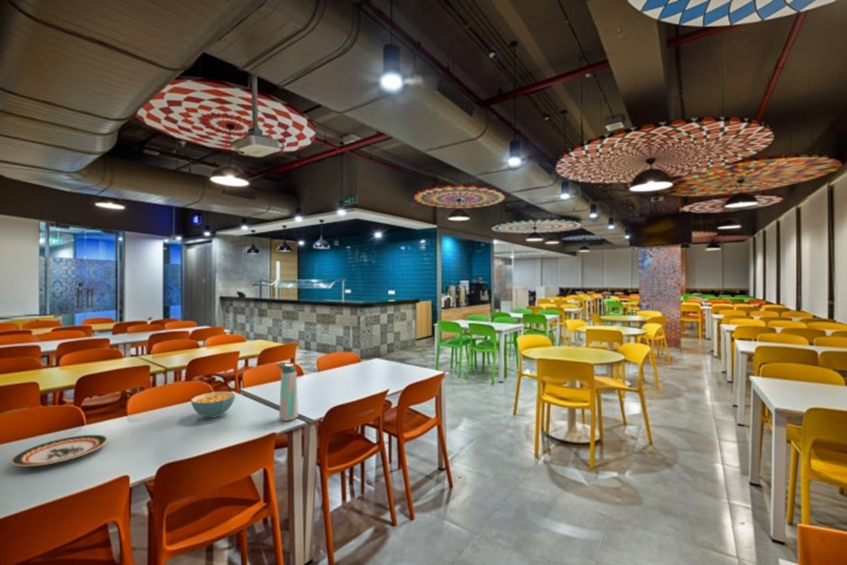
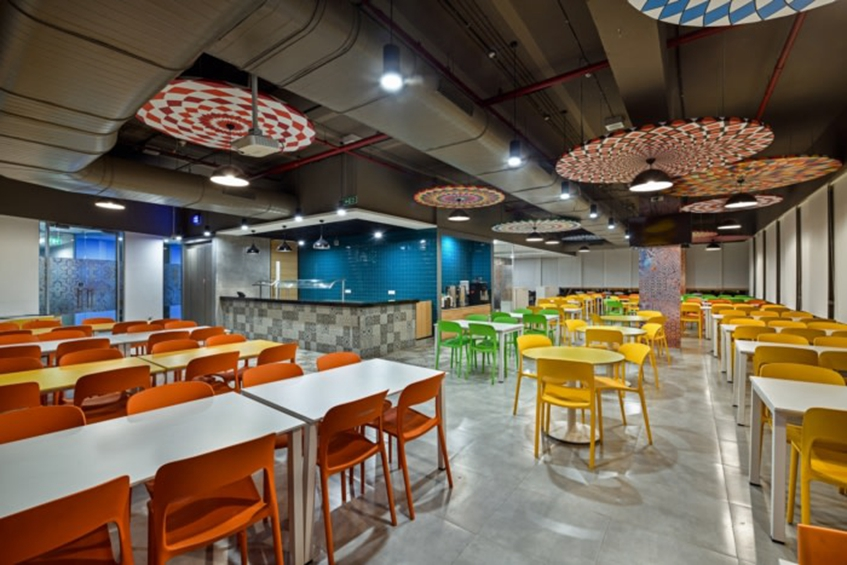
- plate [10,434,109,467]
- water bottle [276,361,299,422]
- cereal bowl [190,390,236,419]
